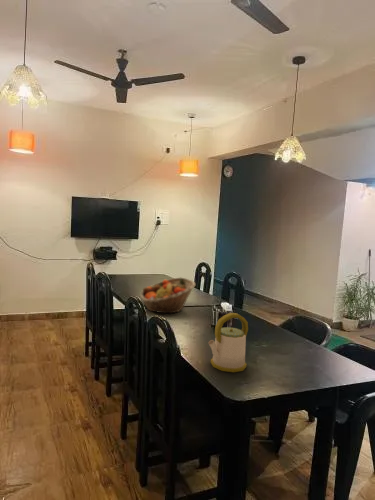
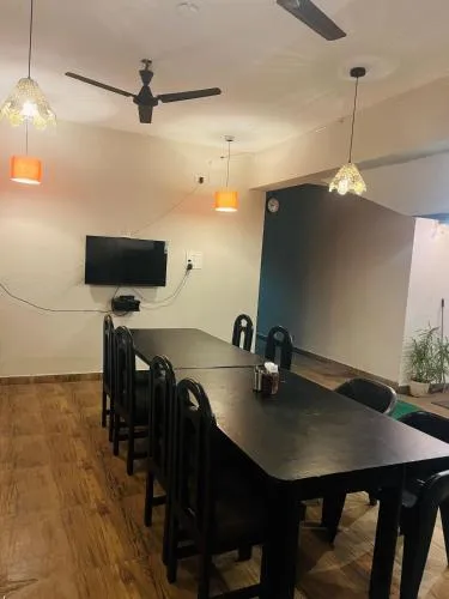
- kettle [208,312,249,373]
- fruit basket [139,277,196,315]
